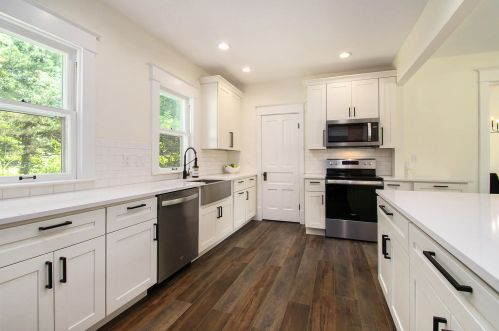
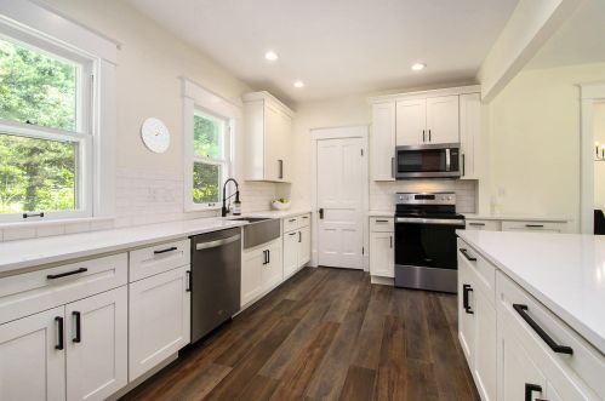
+ wall clock [139,116,171,154]
